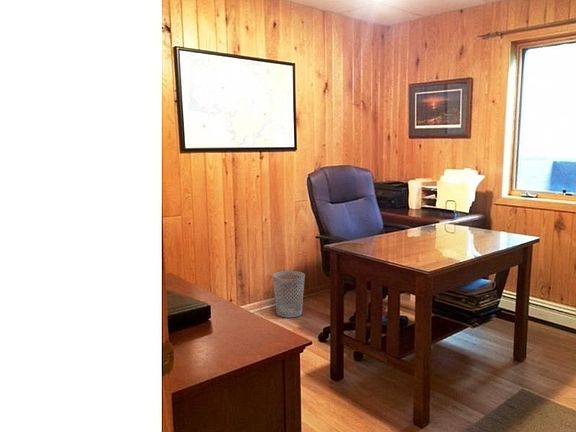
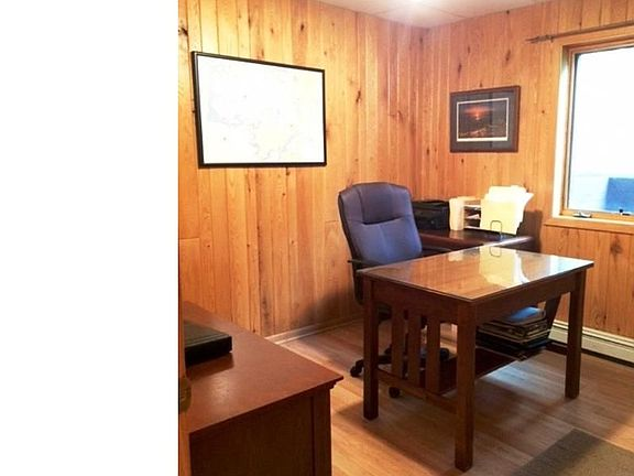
- wastebasket [272,270,306,319]
